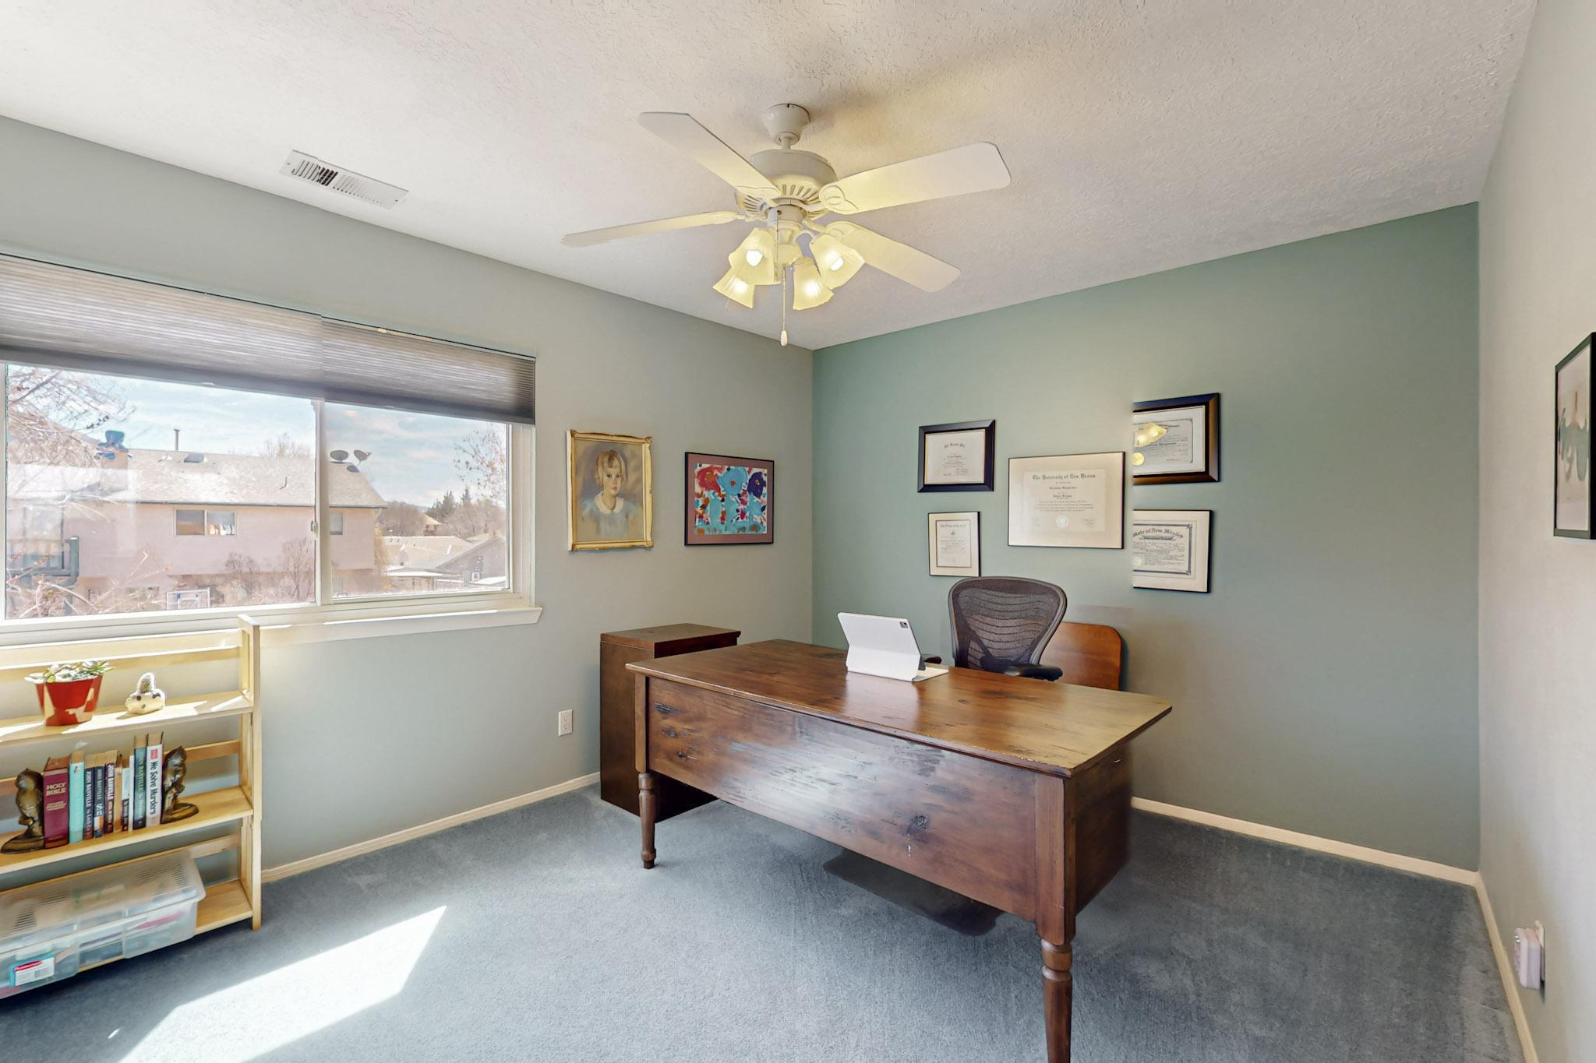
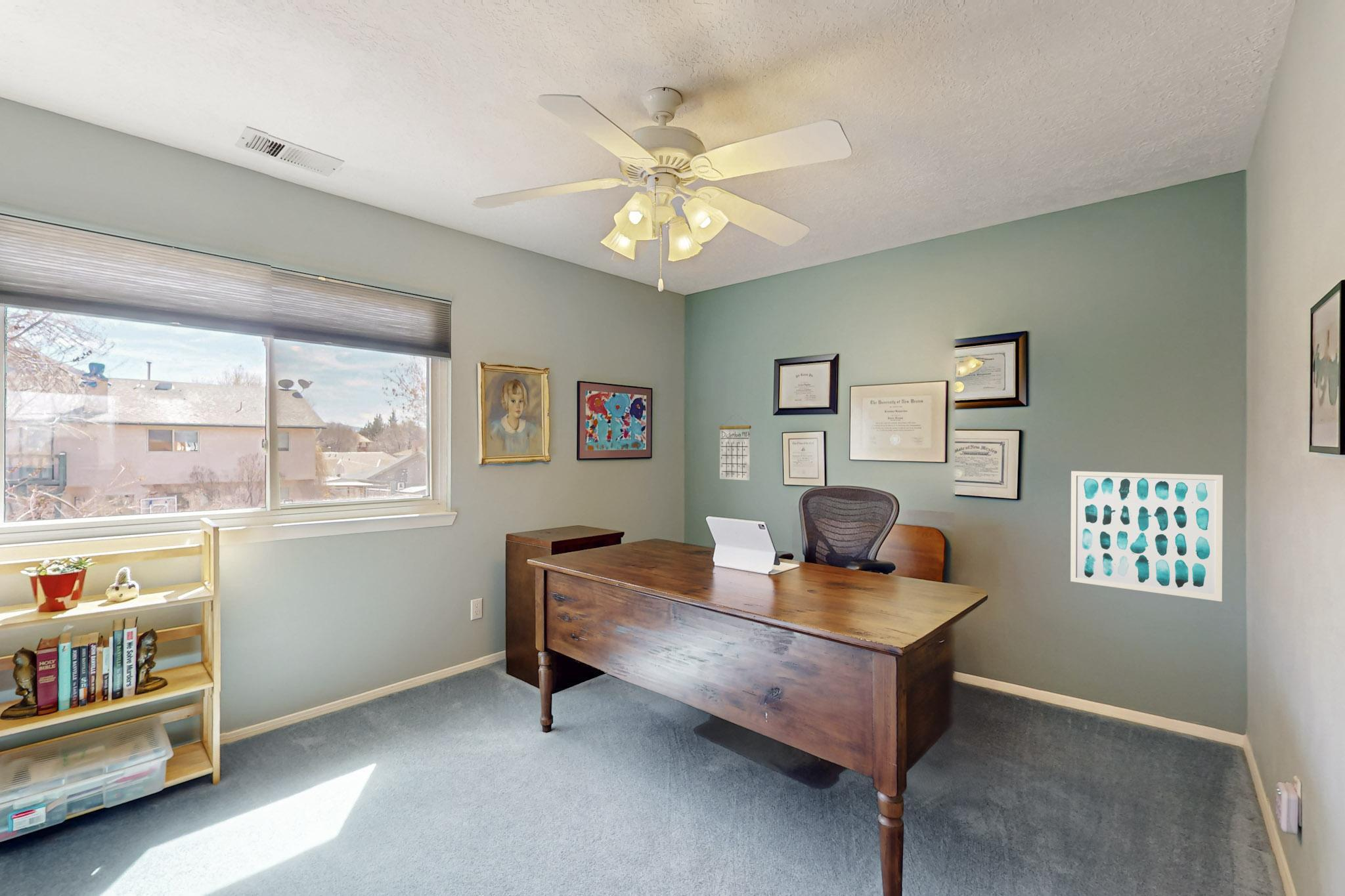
+ calendar [718,414,752,481]
+ wall art [1070,471,1224,602]
